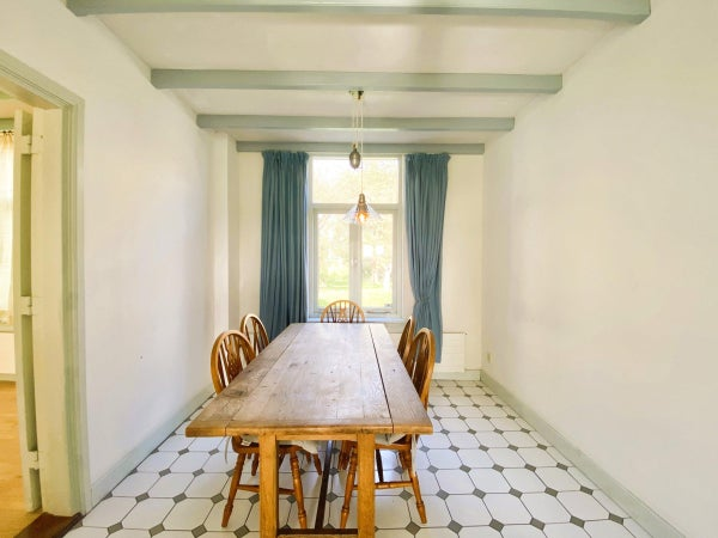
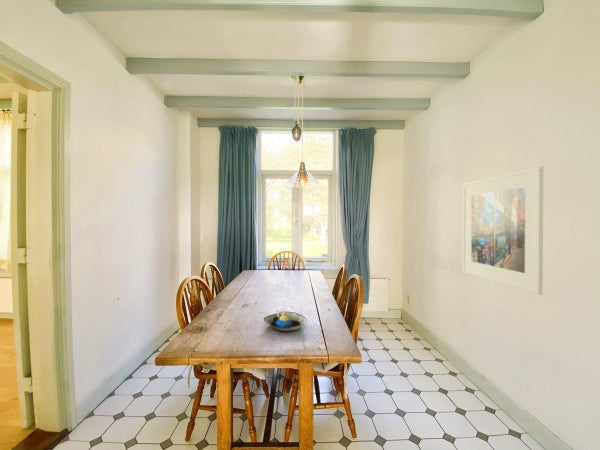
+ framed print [462,166,544,296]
+ decorative bowl [263,309,308,332]
